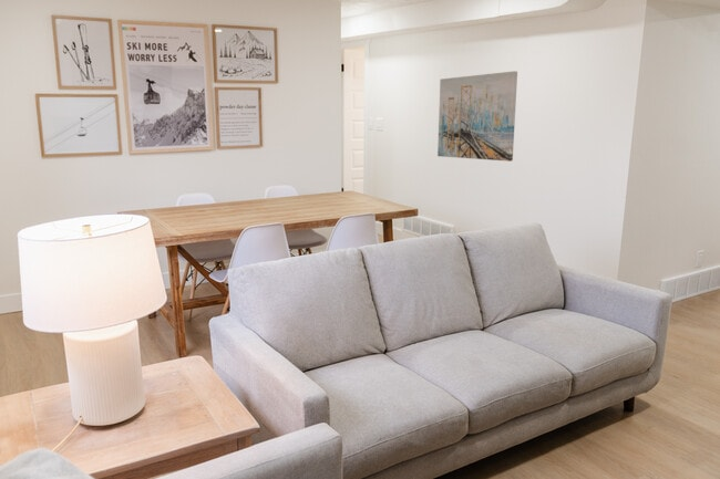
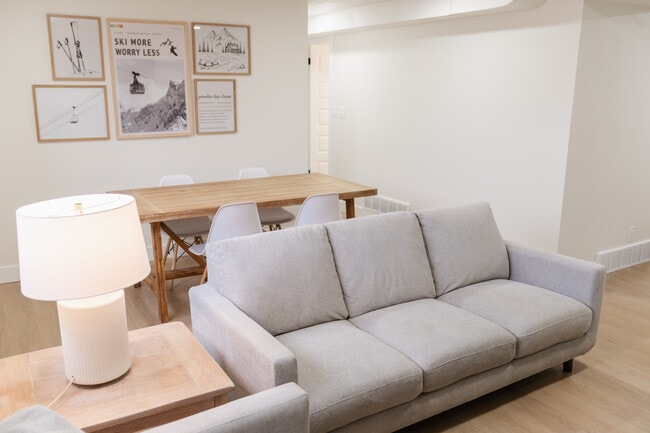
- wall art [436,70,518,163]
